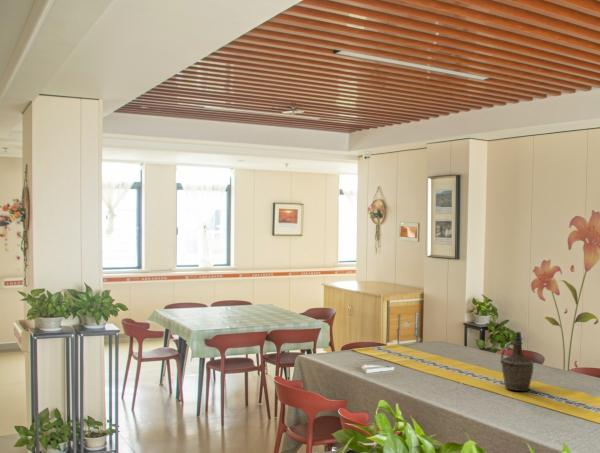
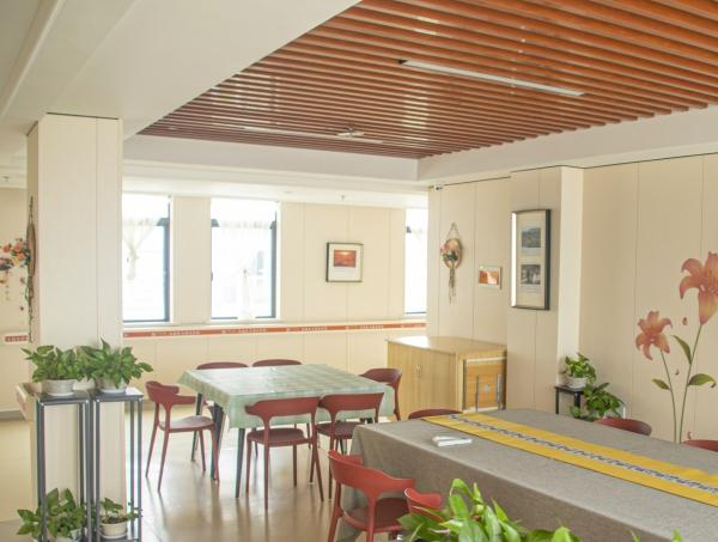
- bottle [499,331,535,392]
